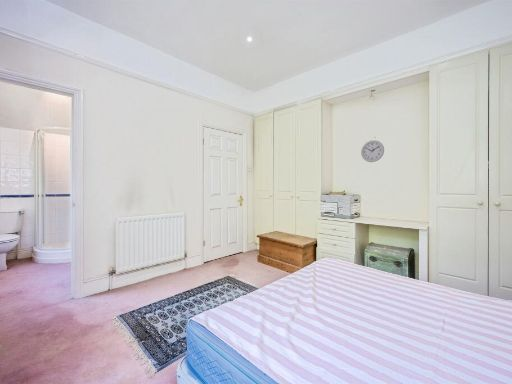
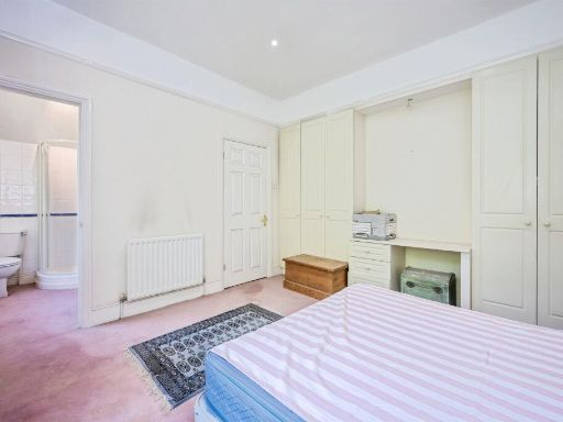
- wall clock [360,139,385,163]
